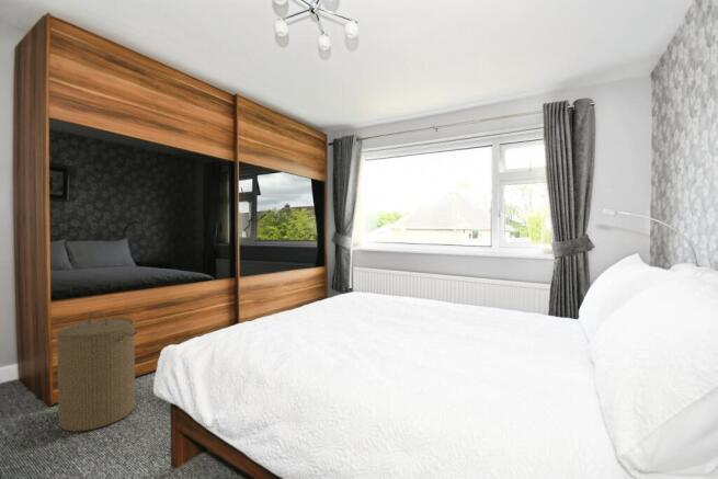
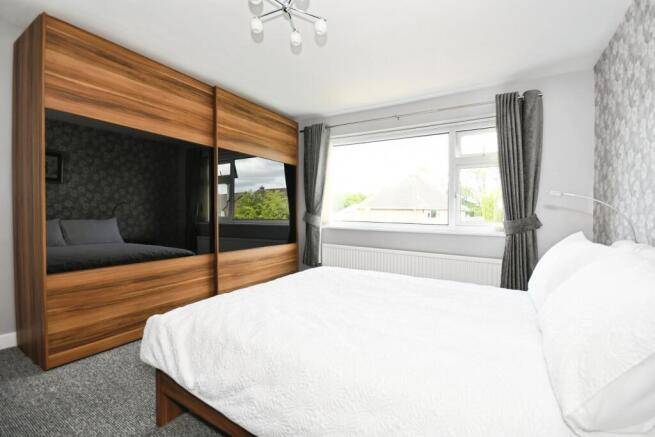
- laundry hamper [56,310,139,432]
